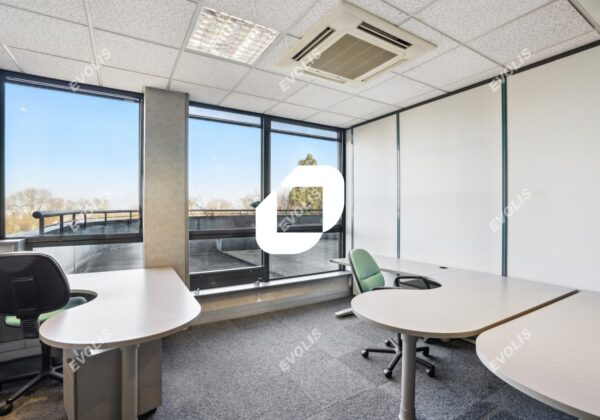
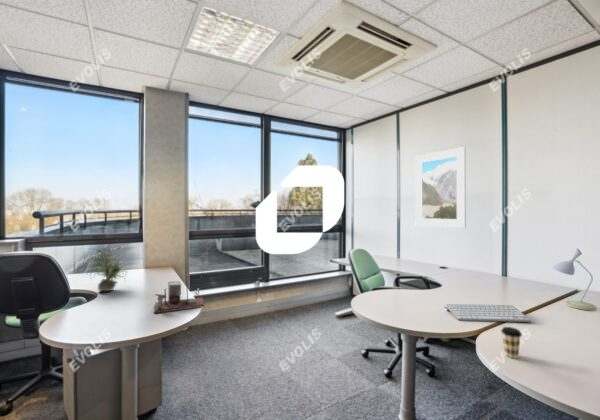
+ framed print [414,146,467,229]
+ desk organizer [153,276,206,314]
+ potted plant [83,247,129,292]
+ computer keyboard [443,303,532,323]
+ coffee cup [500,326,523,359]
+ desk lamp [551,247,597,311]
